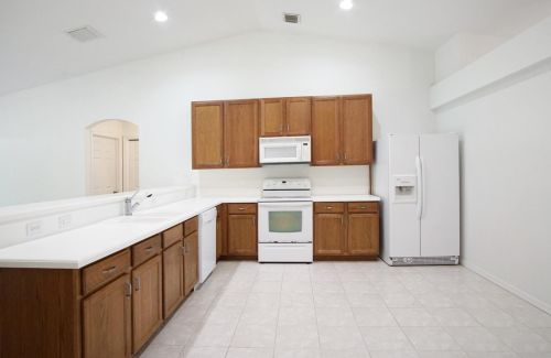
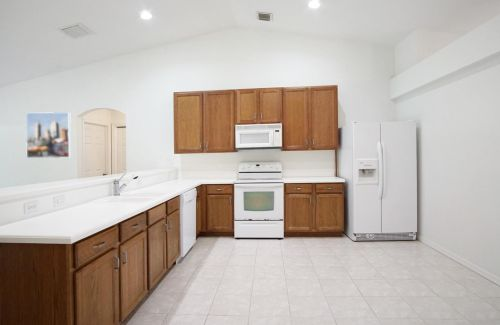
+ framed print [25,111,72,159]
